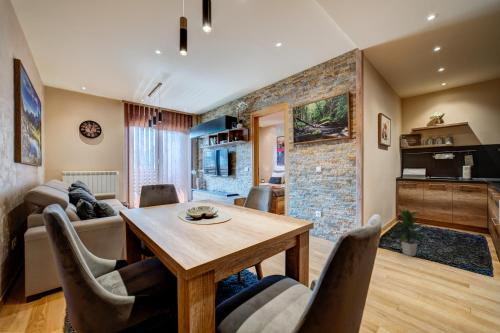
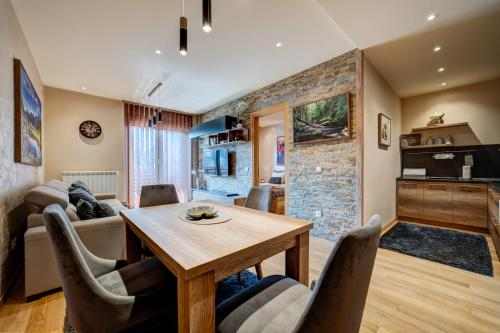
- indoor plant [390,208,432,257]
